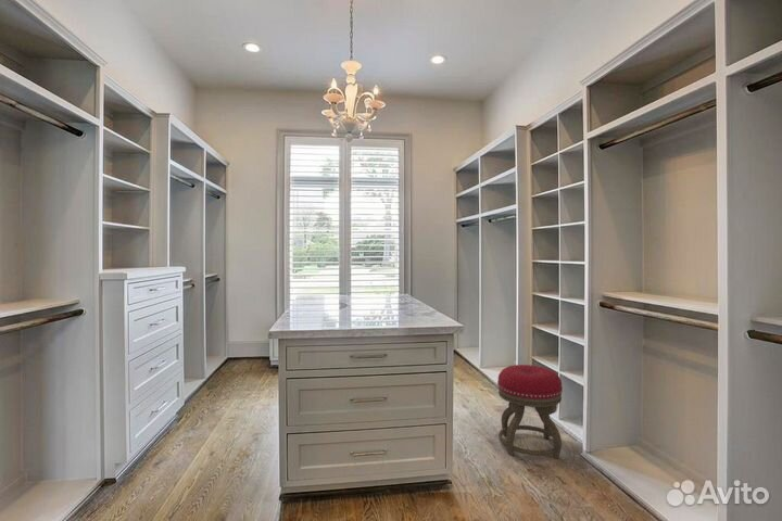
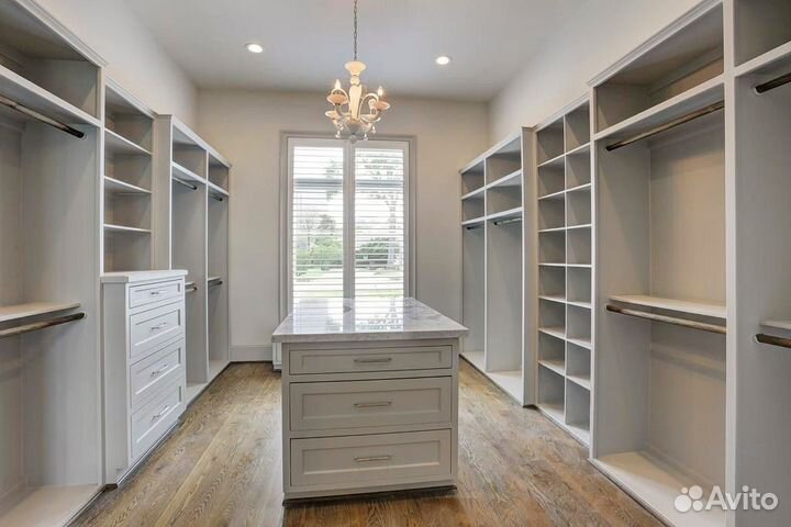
- stool [496,364,564,460]
